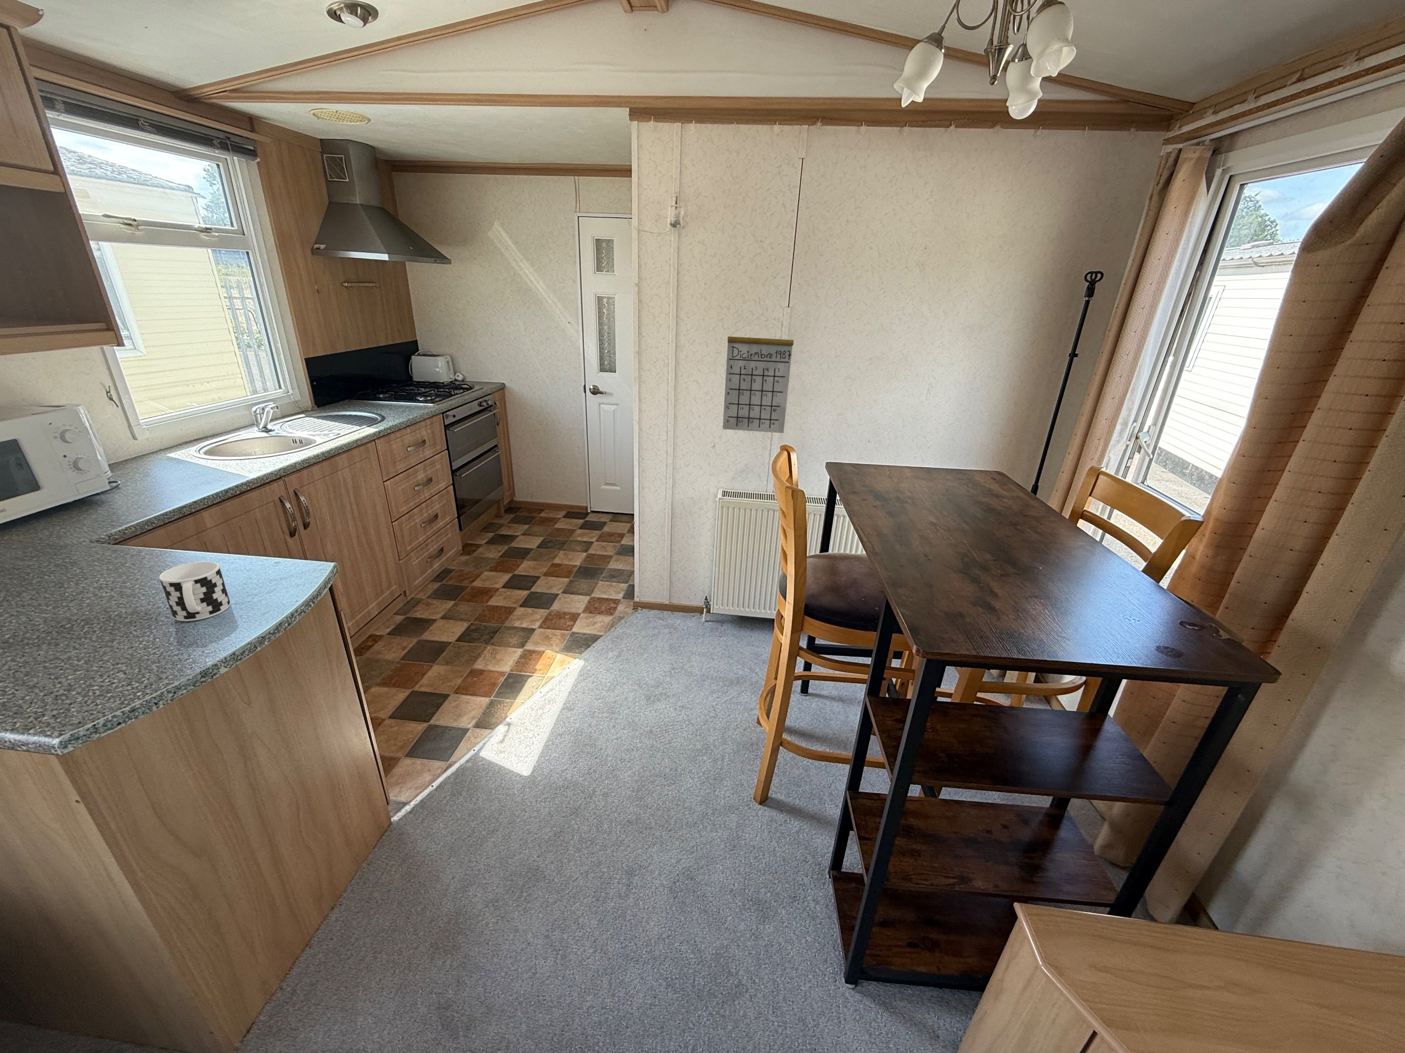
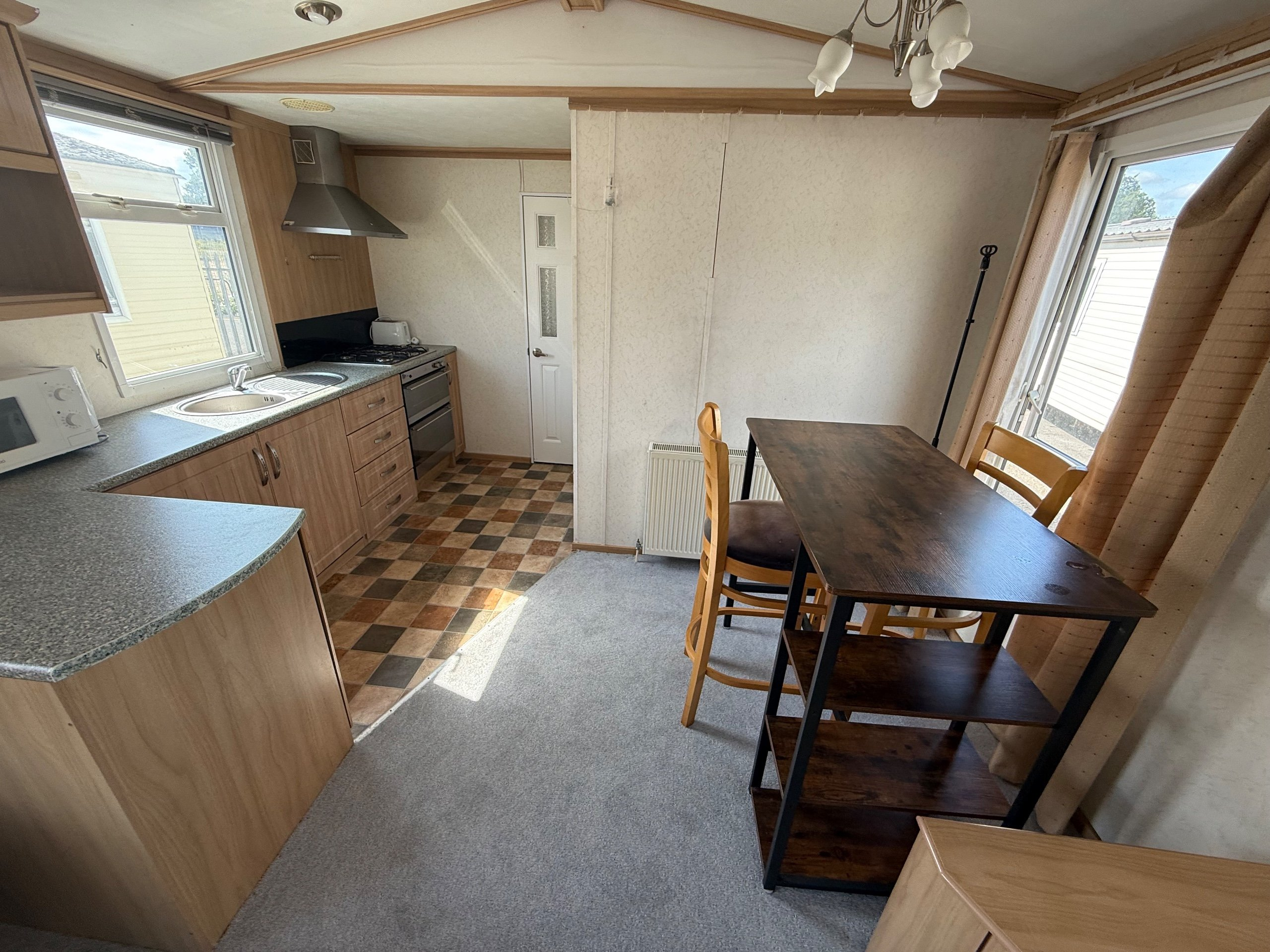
- calendar [722,314,794,434]
- cup [158,561,230,622]
